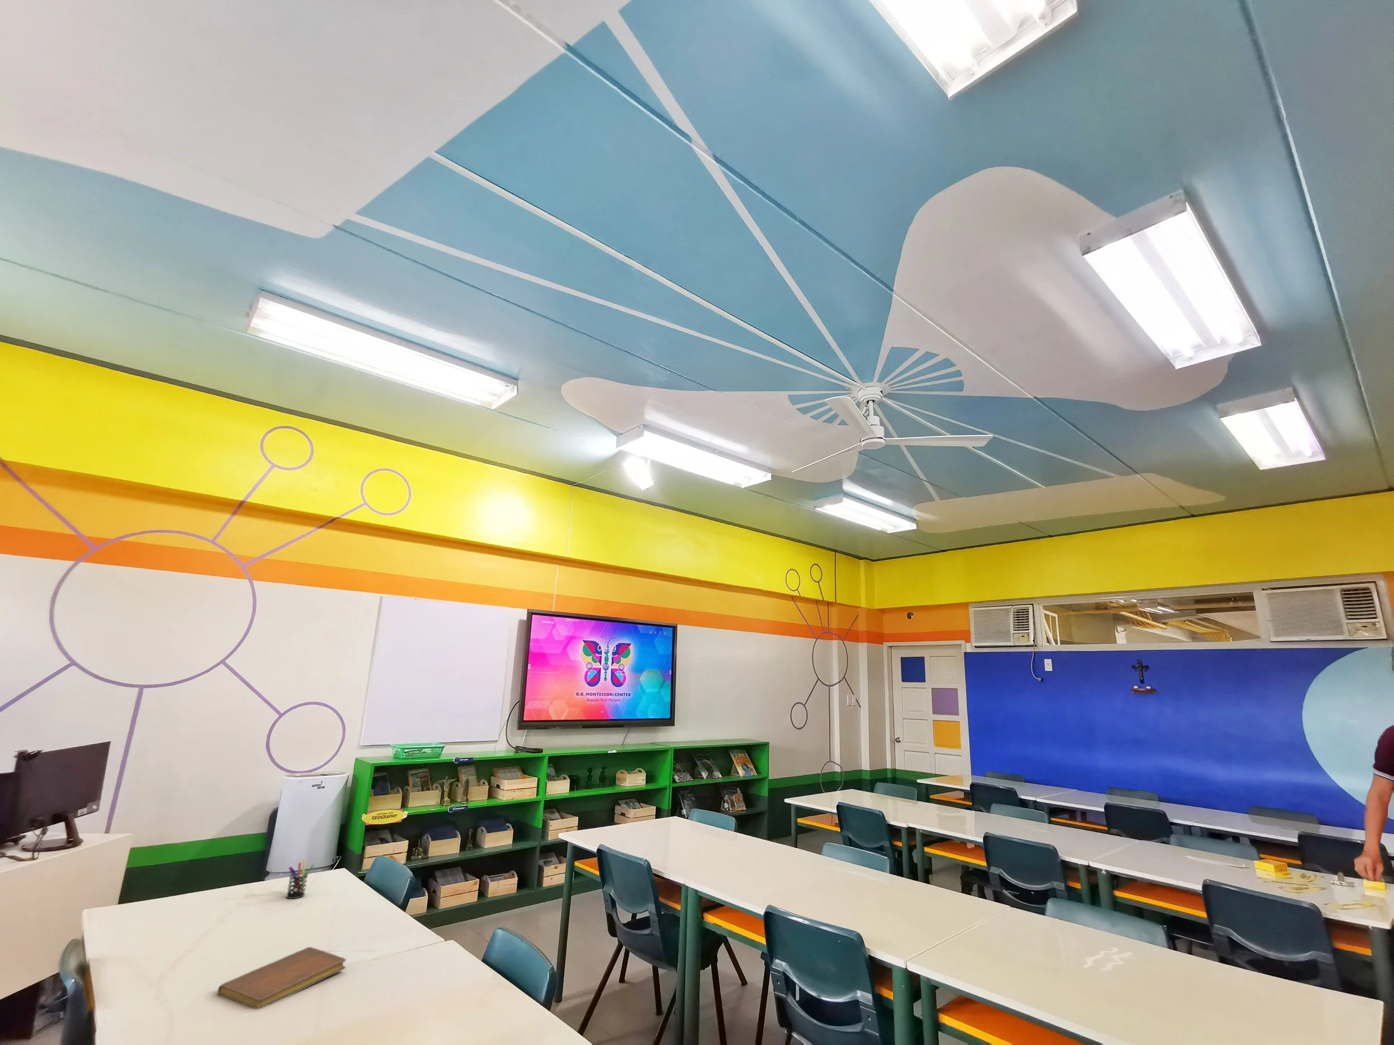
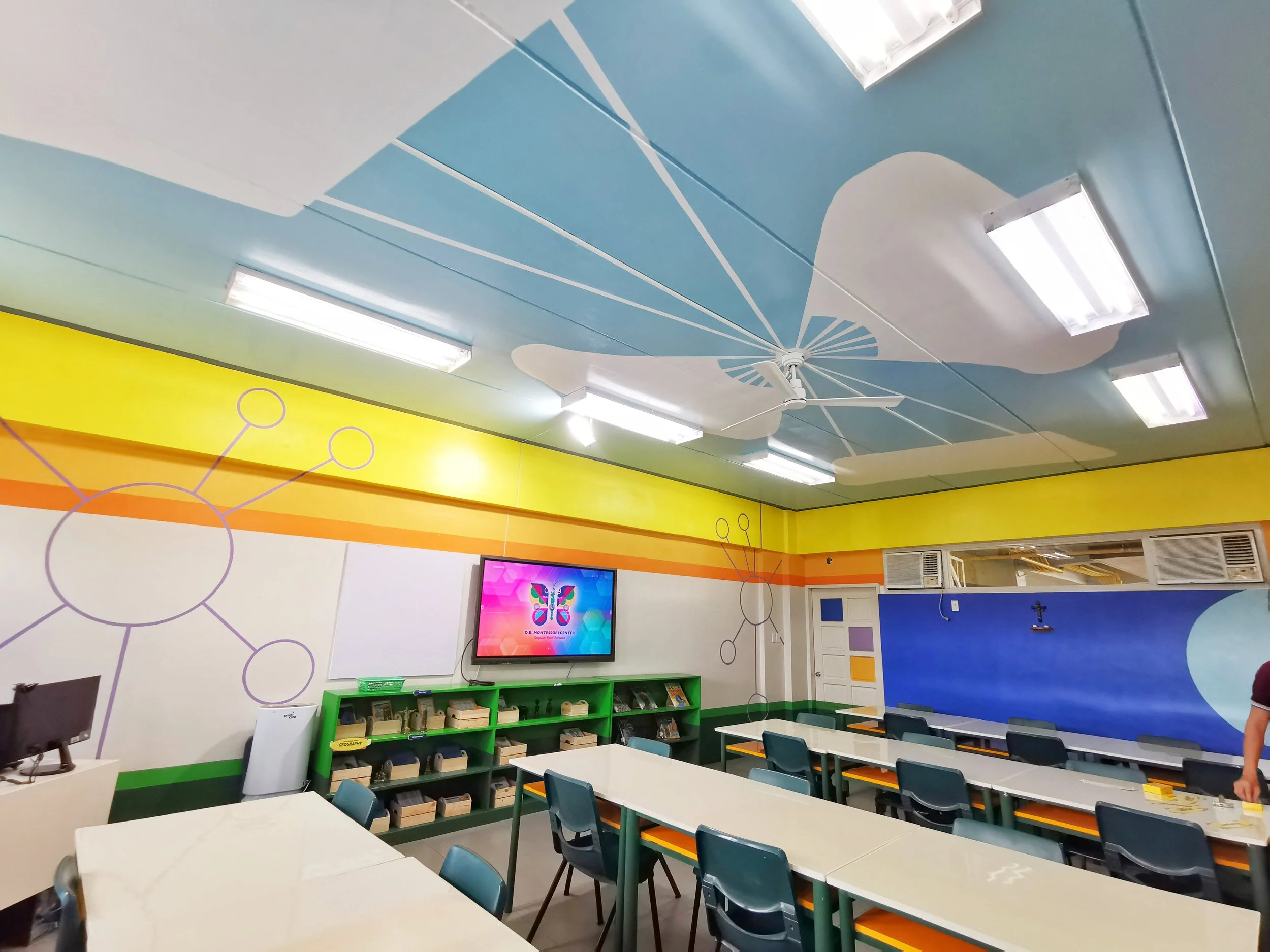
- pen holder [285,859,315,899]
- notebook [217,946,347,1010]
